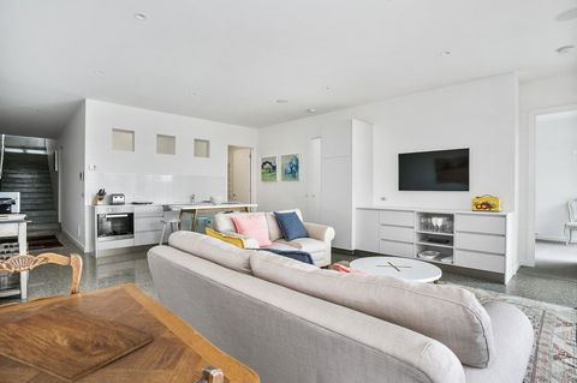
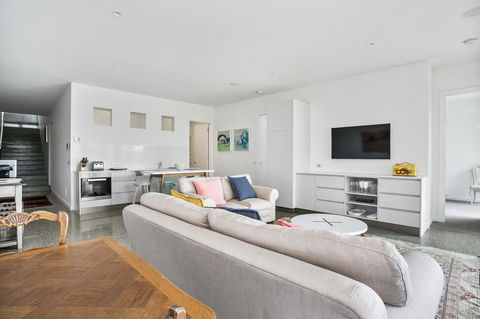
- cutting board [0,305,154,383]
